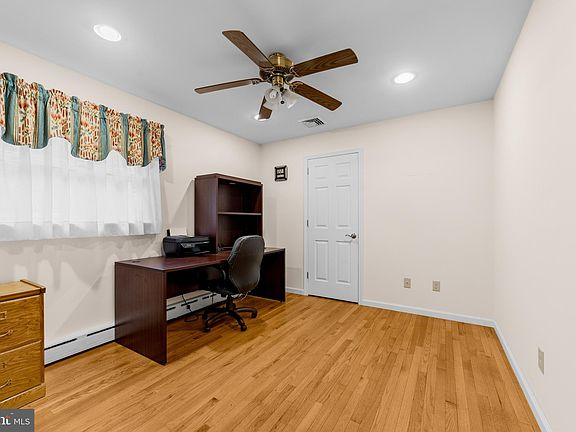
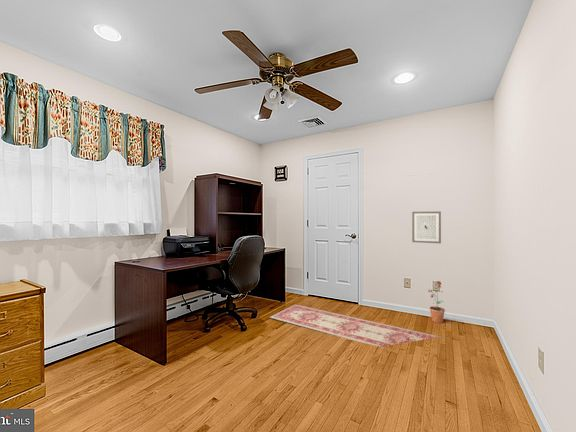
+ wall art [411,210,442,244]
+ rug [269,304,450,351]
+ potted plant [427,280,446,324]
